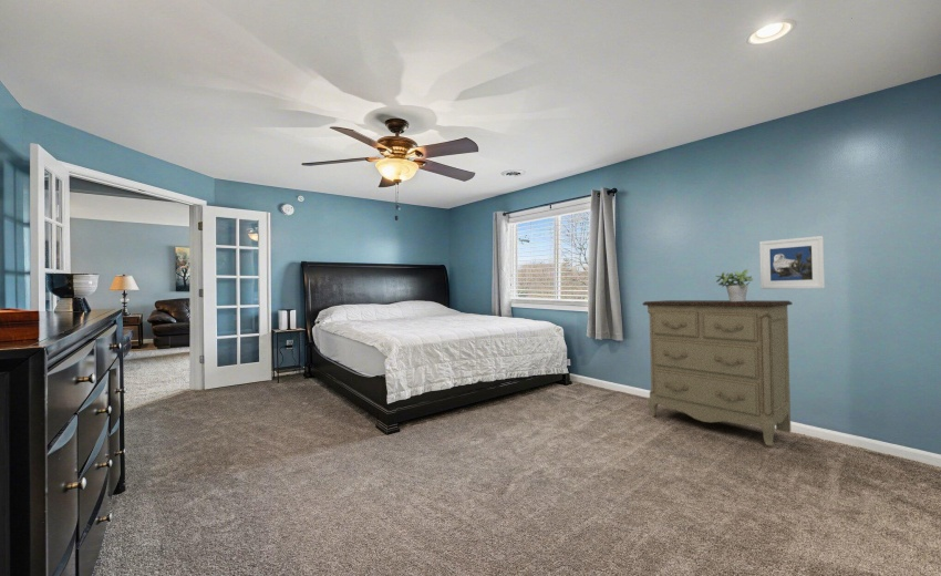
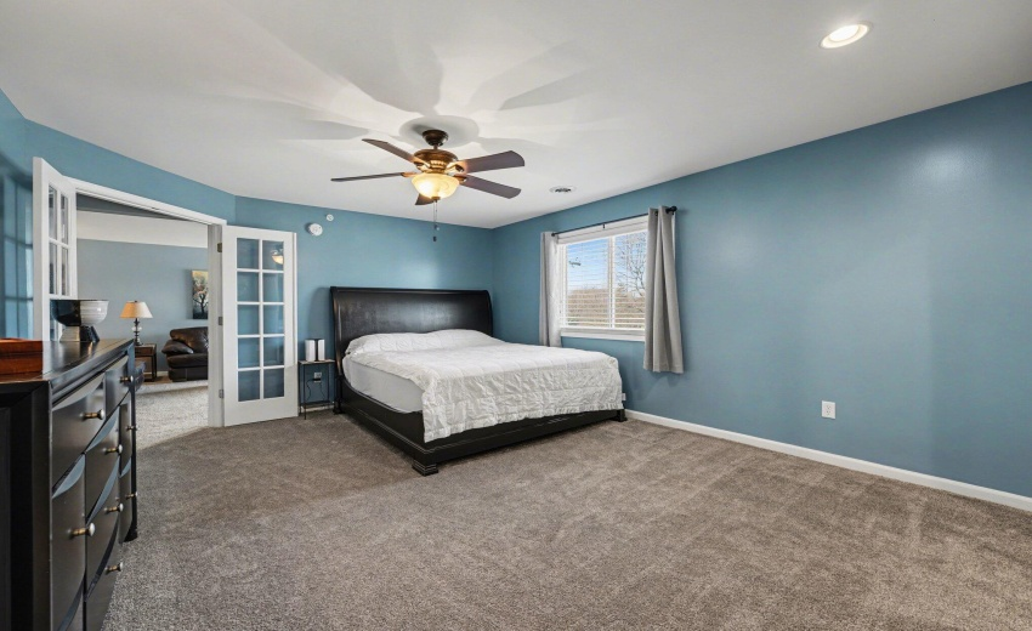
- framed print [758,235,826,290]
- potted plant [715,268,754,301]
- dresser [642,299,793,448]
